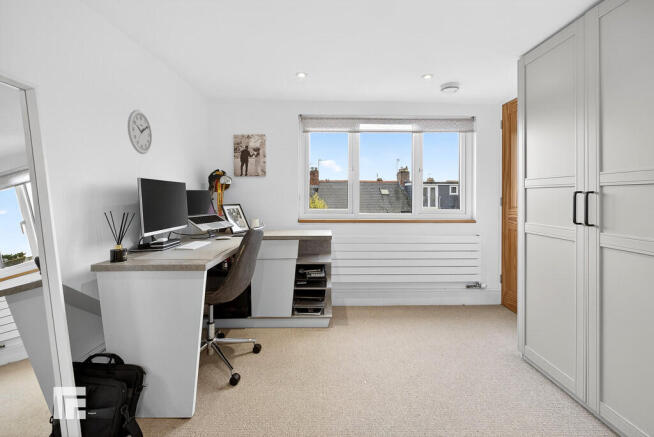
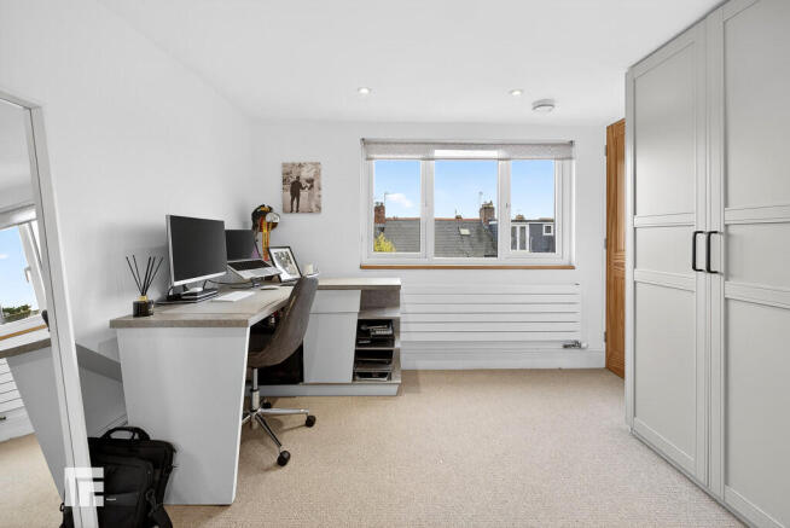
- wall clock [127,109,153,155]
